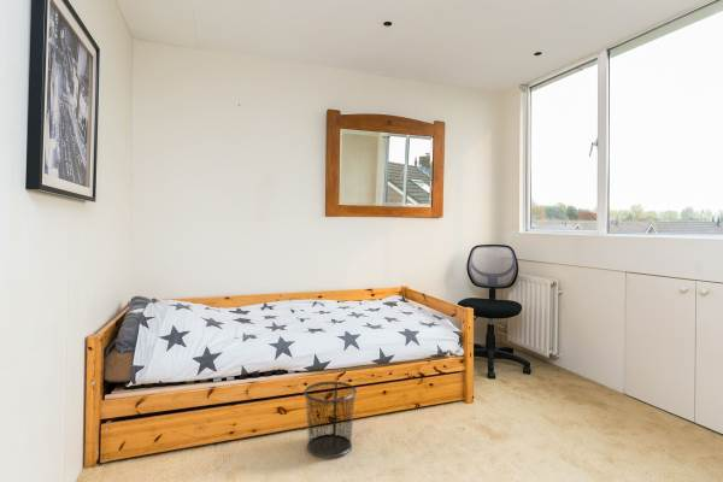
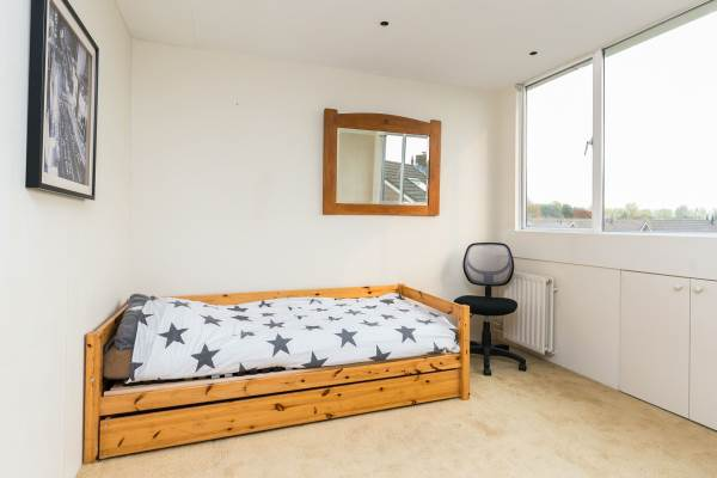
- waste bin [302,381,358,459]
